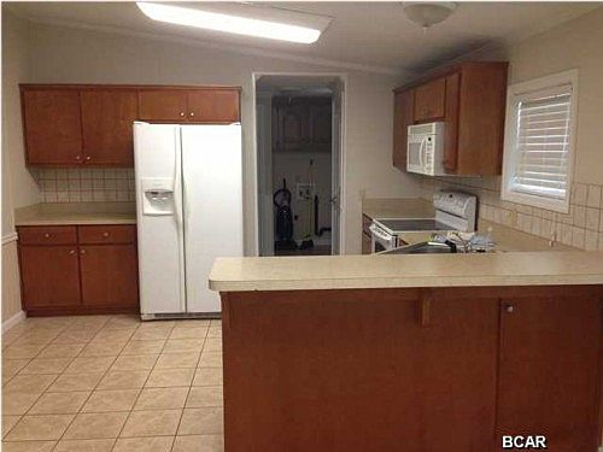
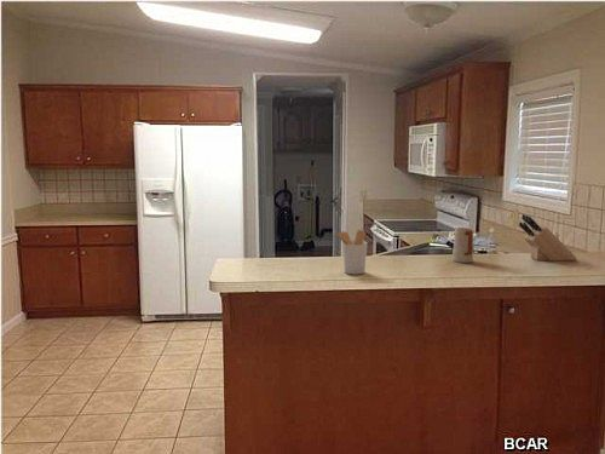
+ utensil holder [332,229,368,276]
+ knife block [518,213,578,262]
+ mug [451,226,474,264]
